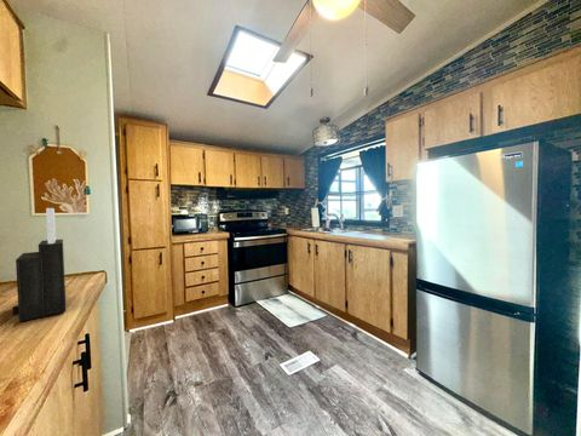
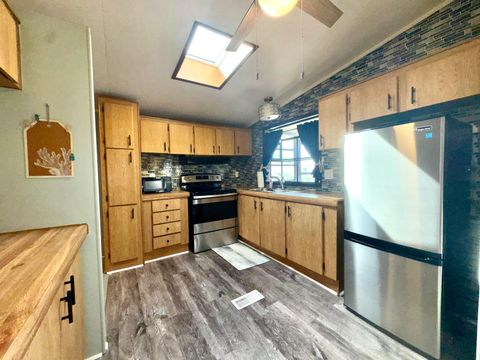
- knife block [11,207,67,323]
